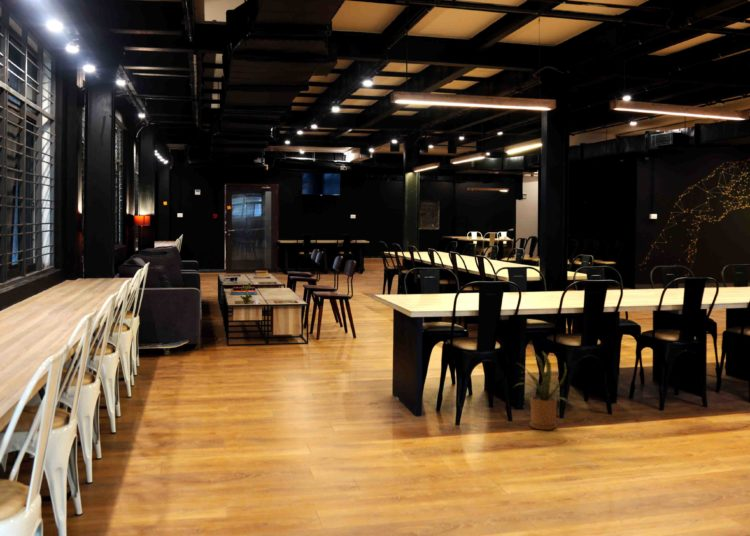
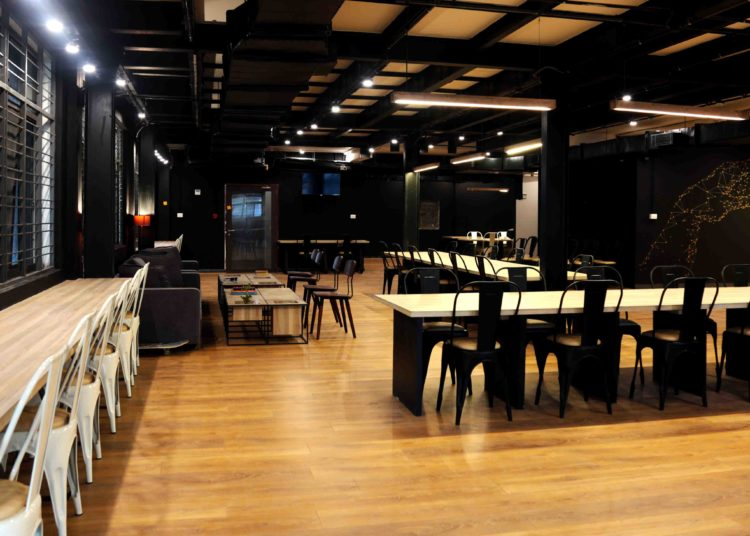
- house plant [514,350,568,431]
